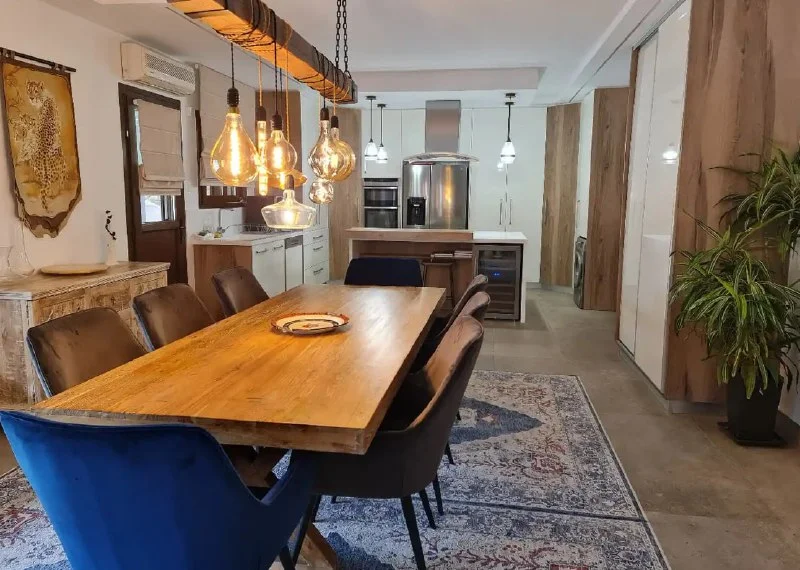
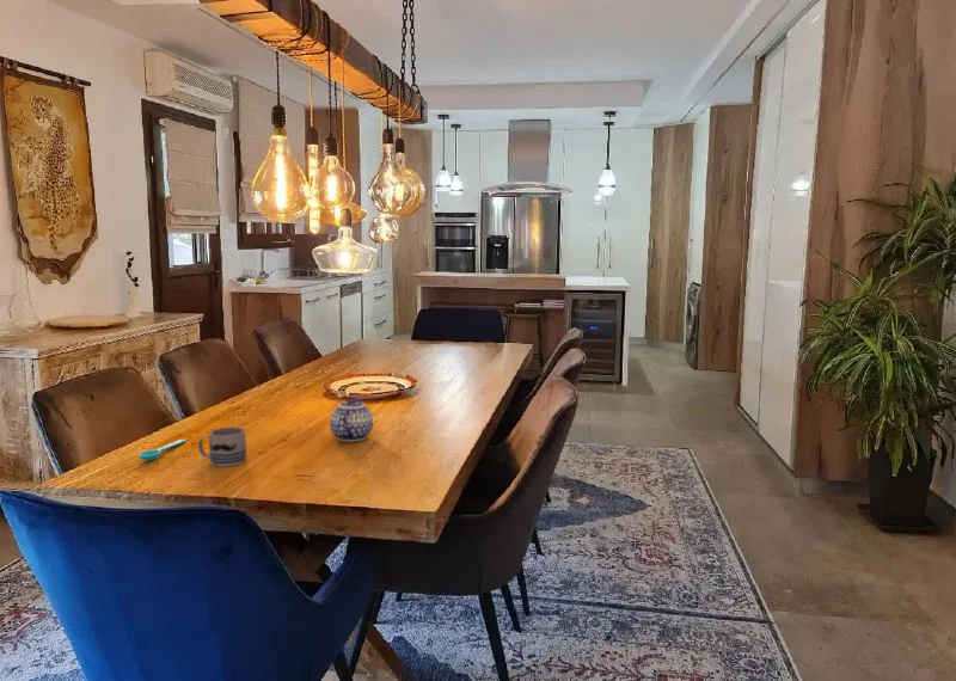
+ mug [196,425,247,468]
+ spoon [137,438,188,461]
+ teapot [329,395,374,442]
